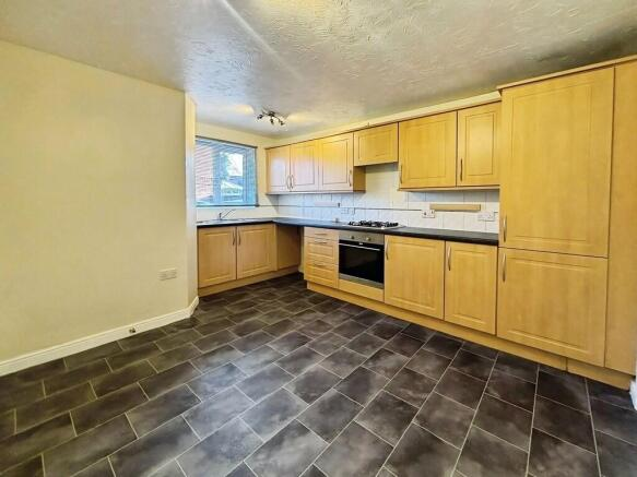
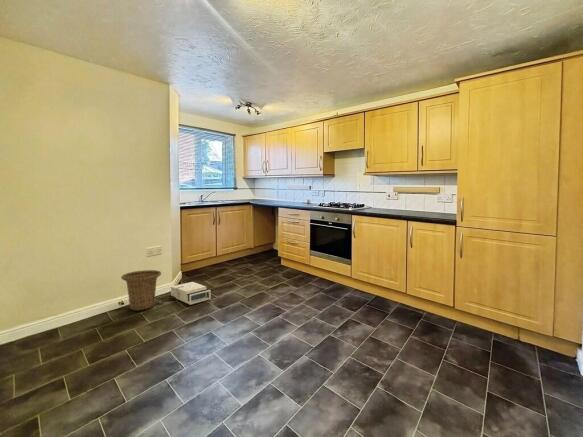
+ architectural model [170,281,212,306]
+ basket [120,269,162,312]
